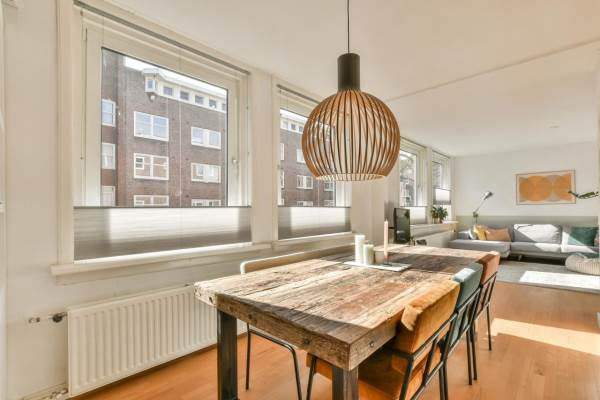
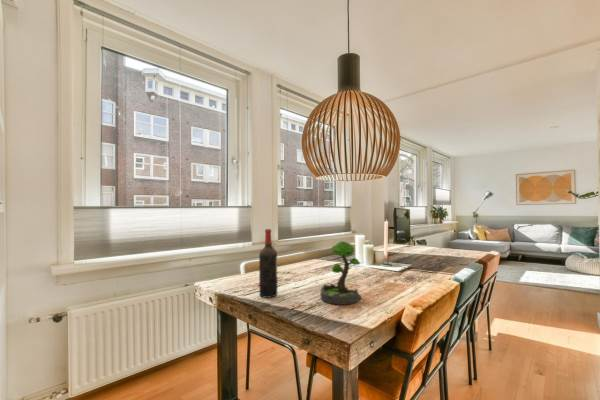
+ plant [320,240,363,306]
+ wine bottle [258,228,278,299]
